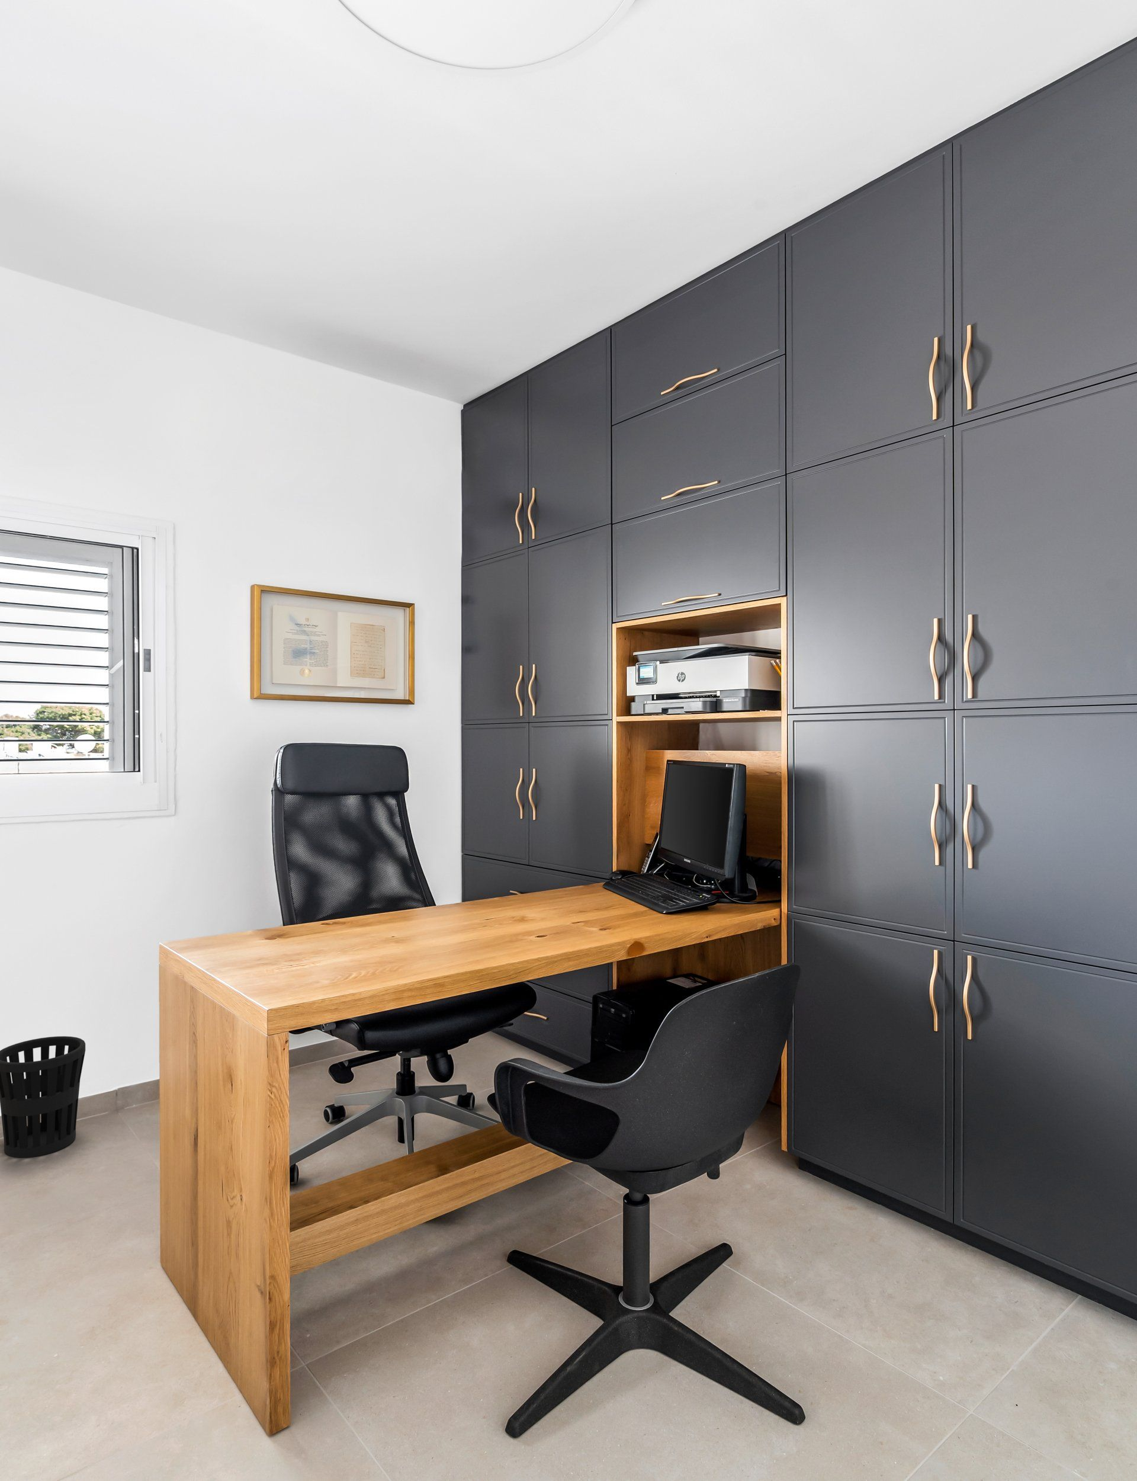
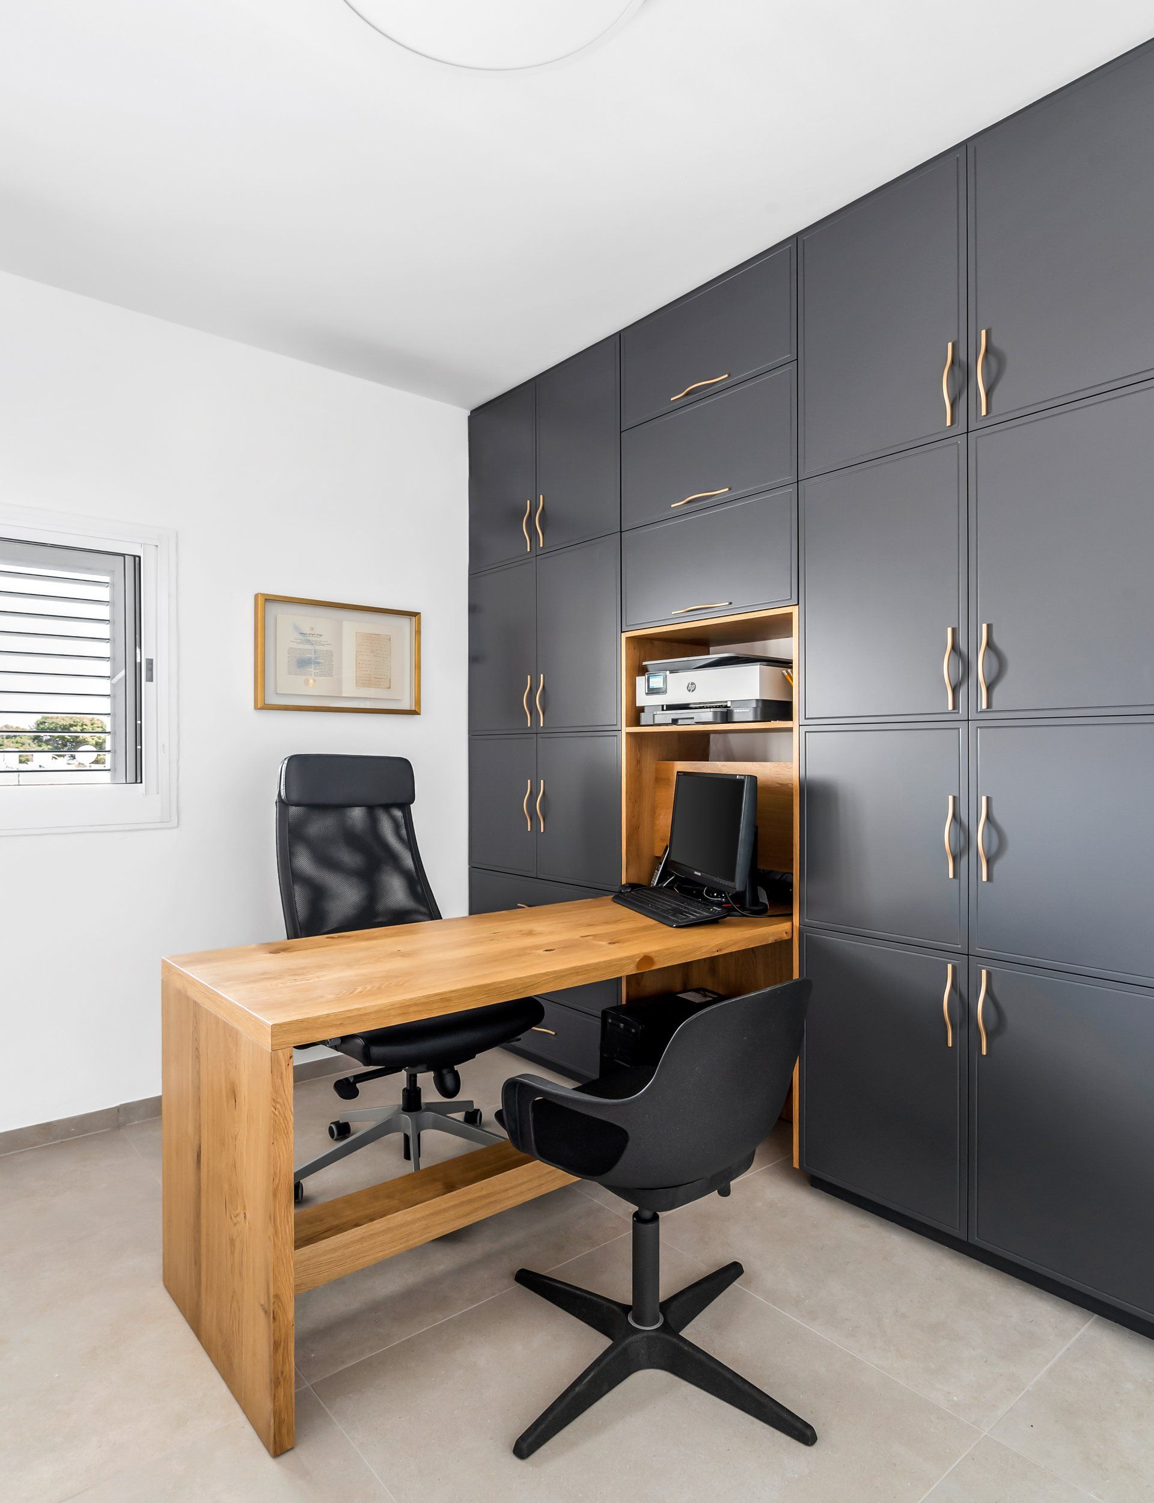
- wastebasket [0,1036,86,1159]
